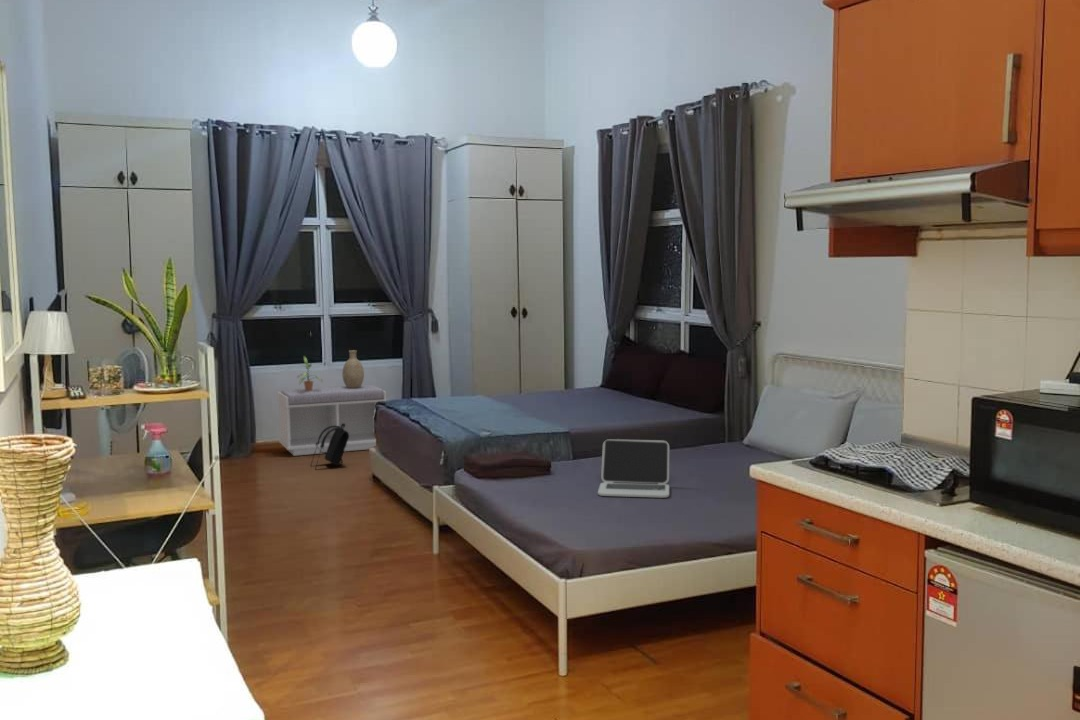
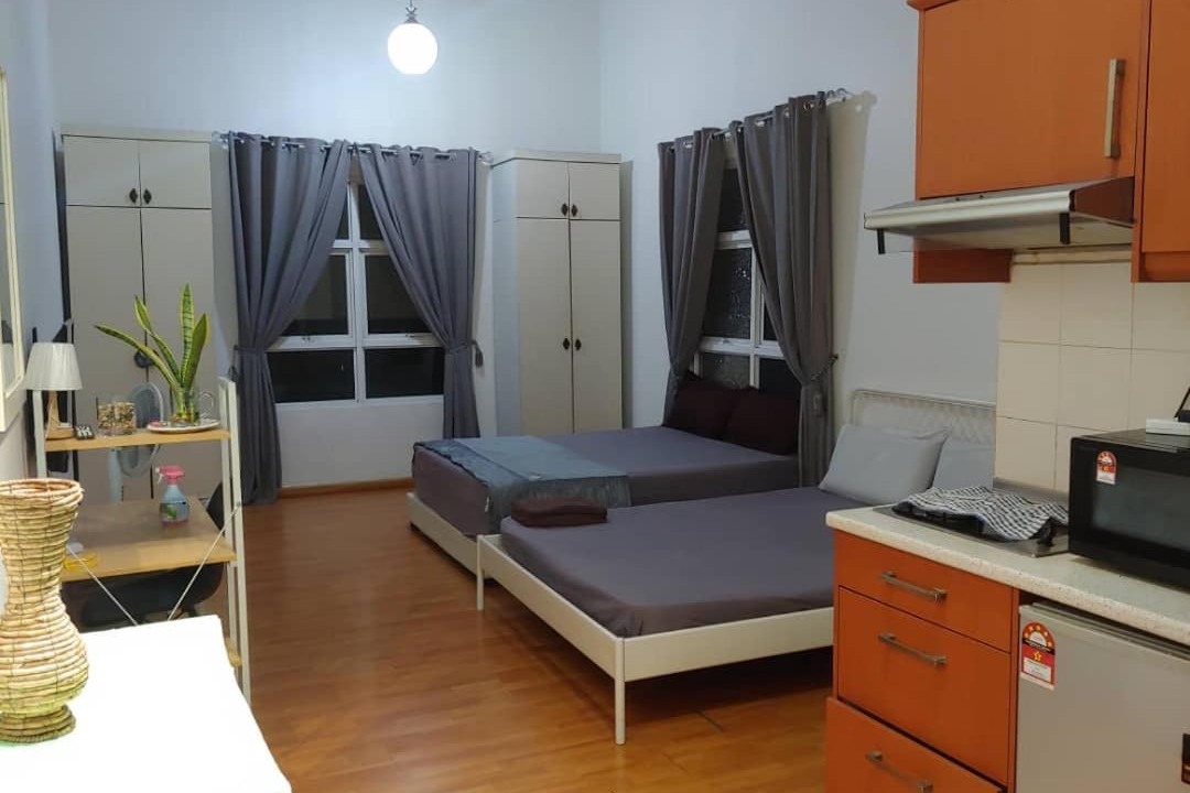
- bench [277,384,387,457]
- potted plant [296,355,323,391]
- backpack [309,423,349,471]
- laptop [597,438,670,499]
- decorative vase [341,349,365,388]
